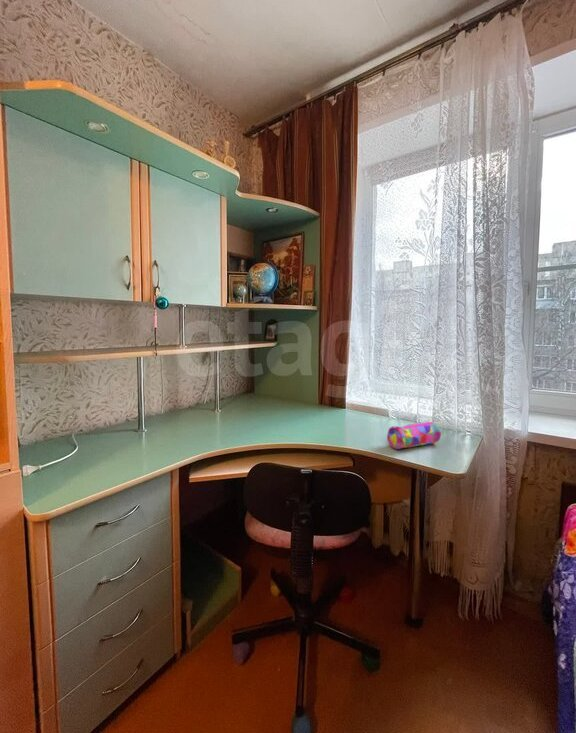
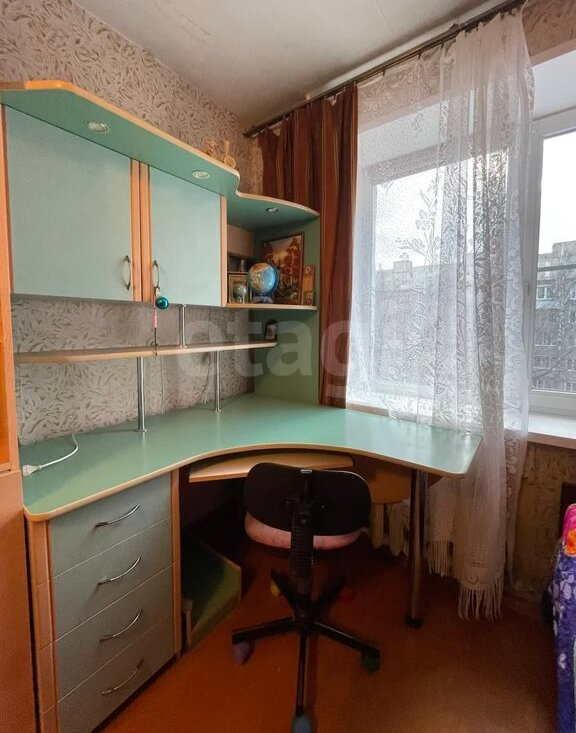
- pencil case [386,421,442,450]
